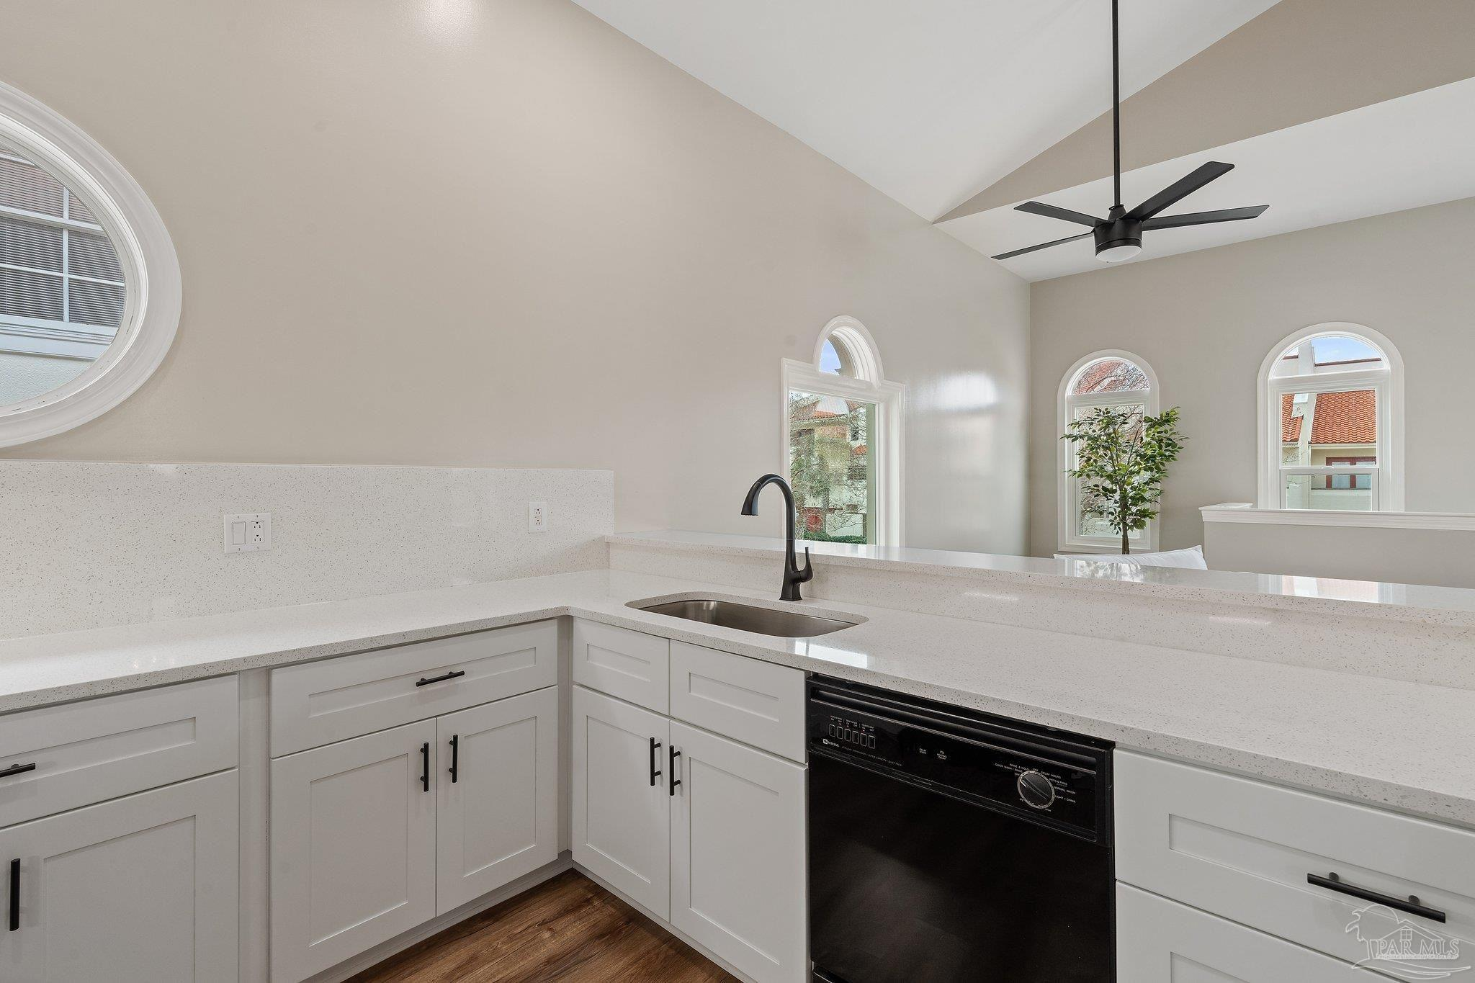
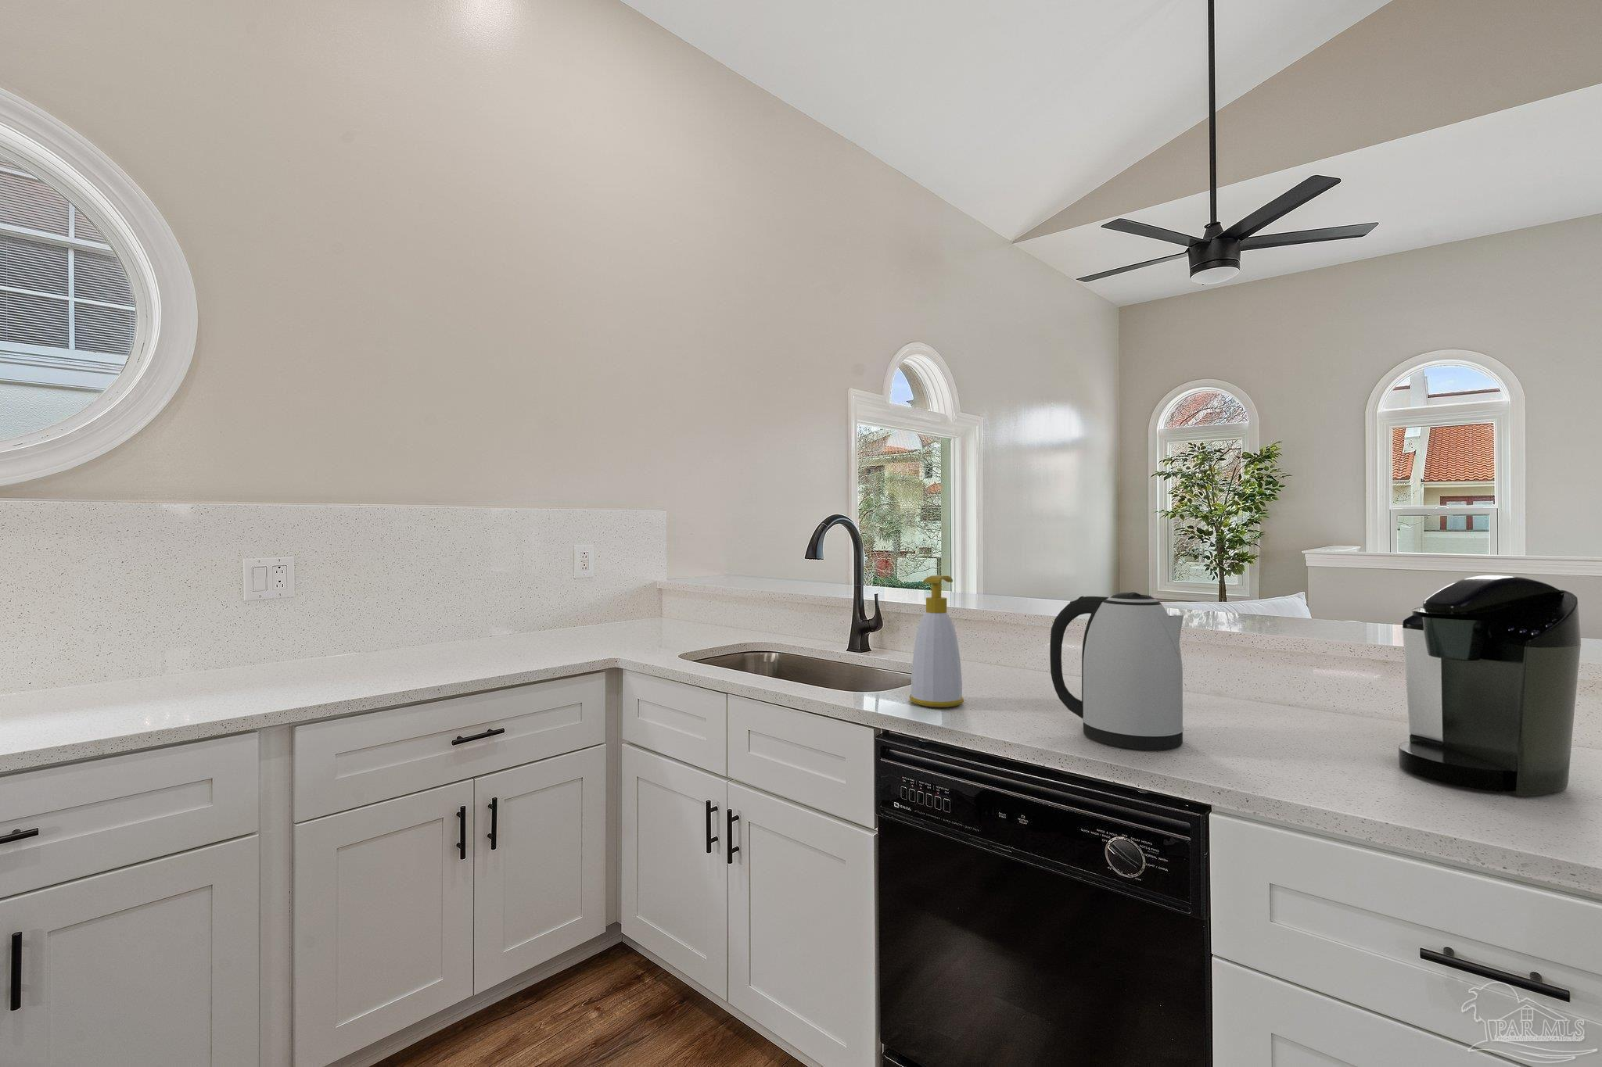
+ coffee maker [1398,574,1582,797]
+ kettle [1049,592,1184,750]
+ soap bottle [909,574,965,709]
